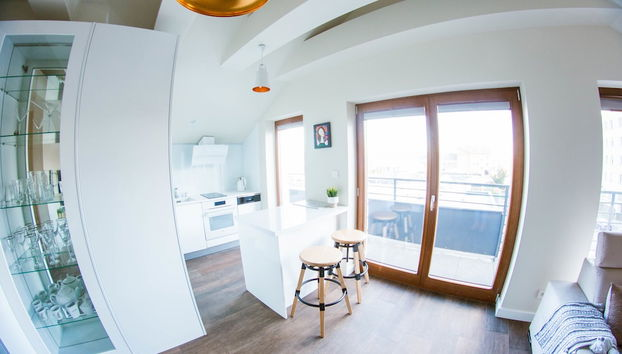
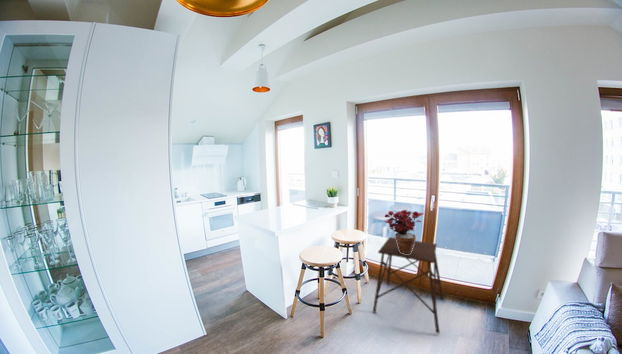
+ side table [372,236,444,335]
+ potted plant [384,209,424,254]
